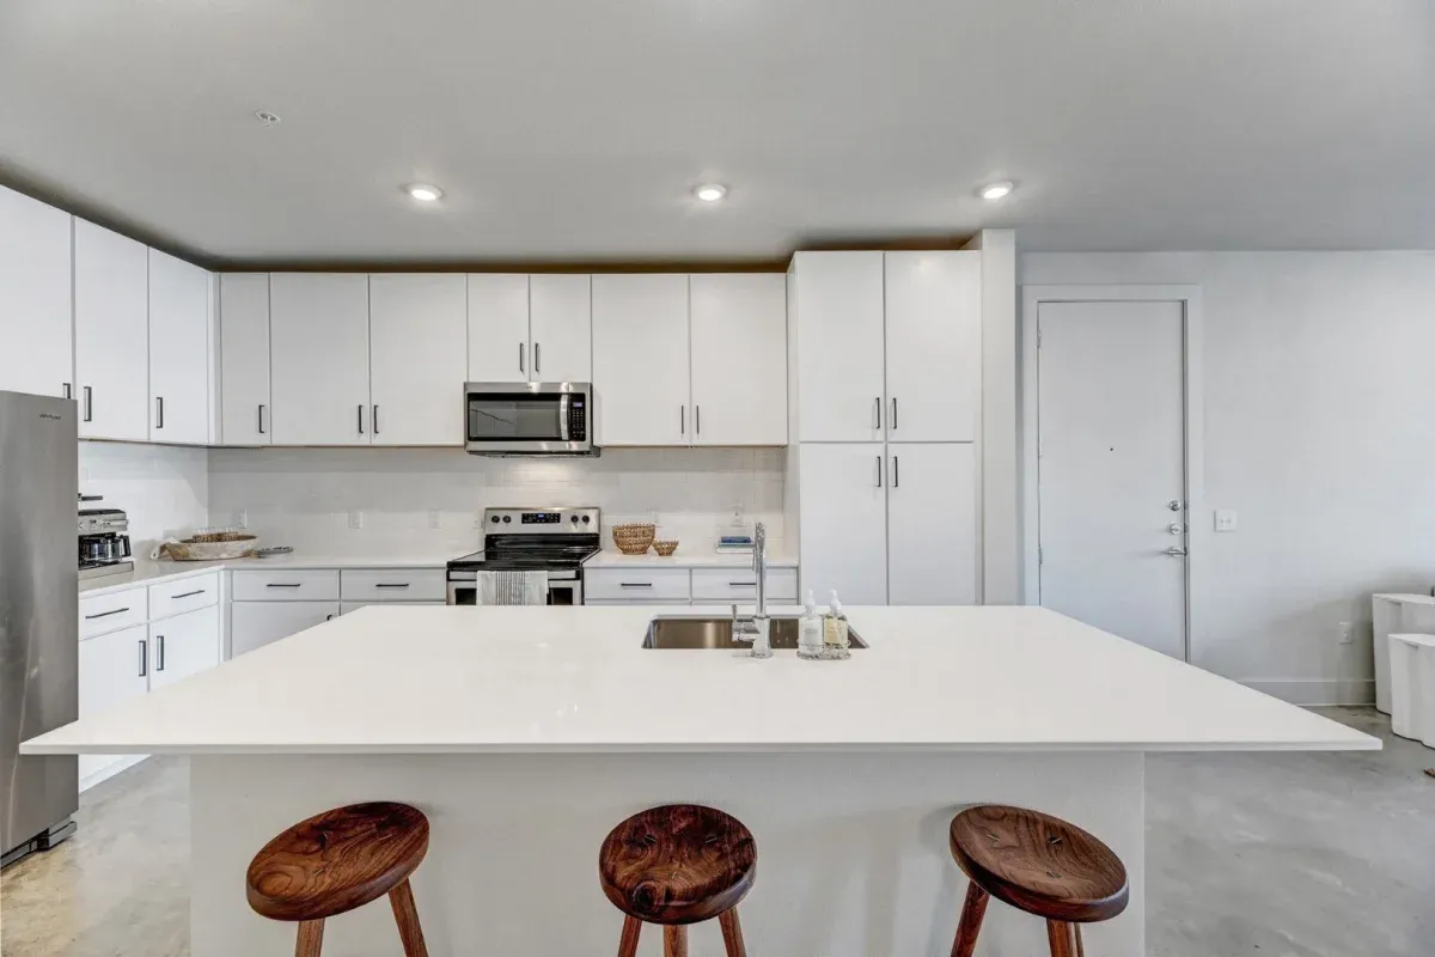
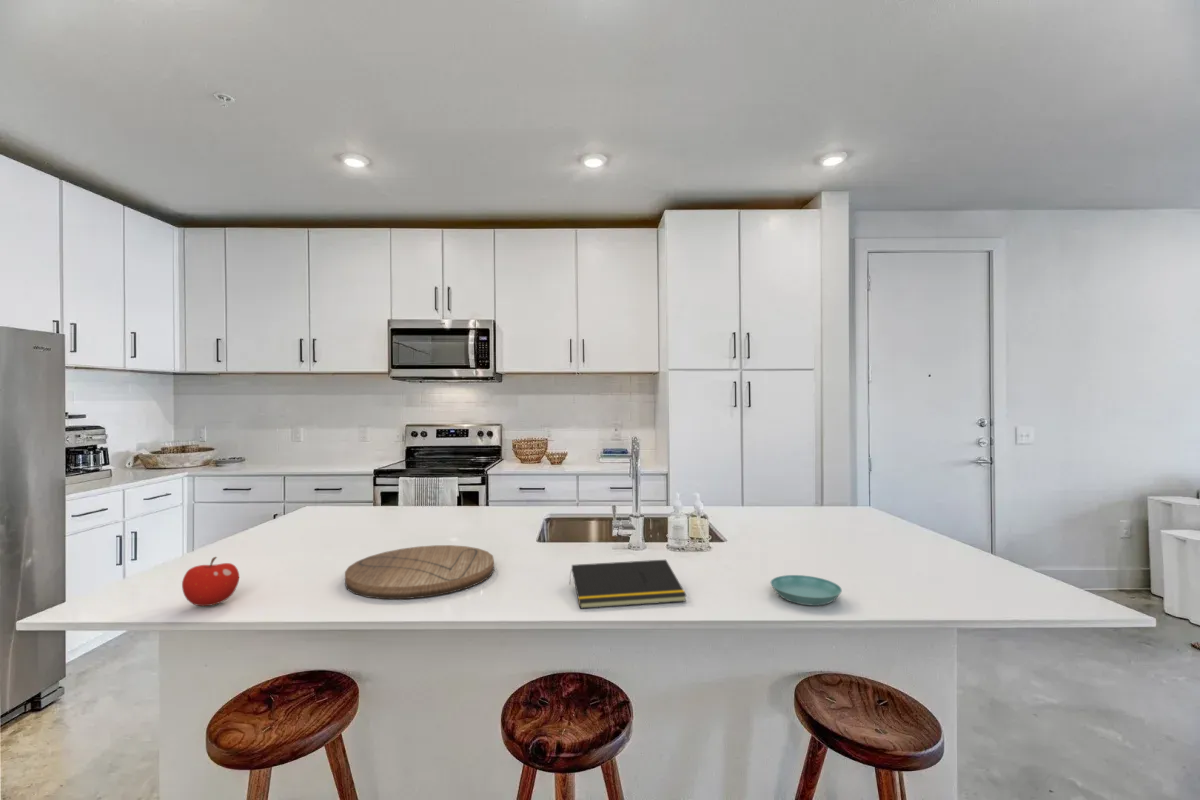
+ saucer [770,574,843,607]
+ cutting board [344,544,495,600]
+ notepad [568,559,688,610]
+ fruit [181,556,240,607]
